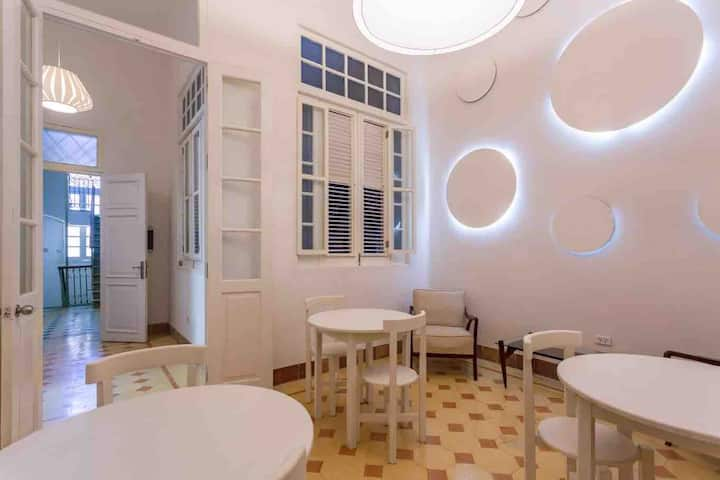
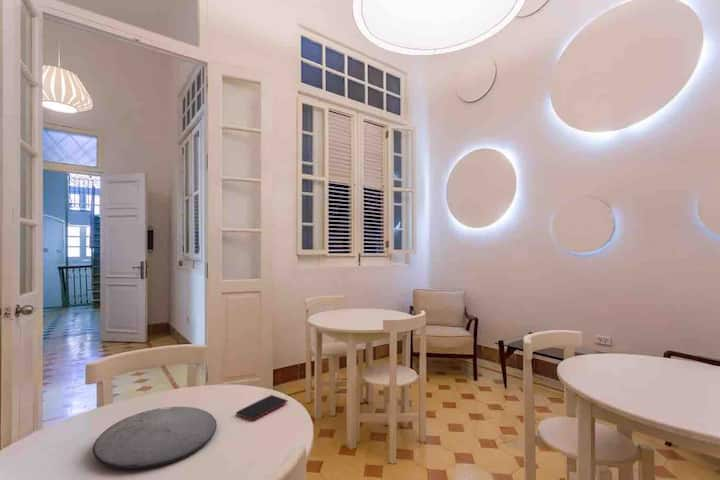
+ plate [92,406,218,470]
+ smartphone [235,394,289,421]
